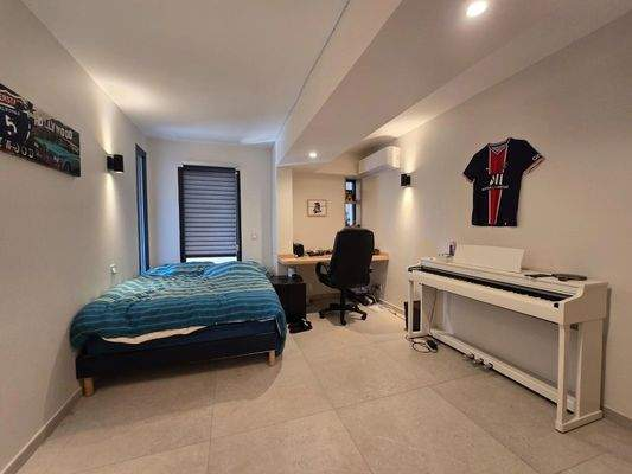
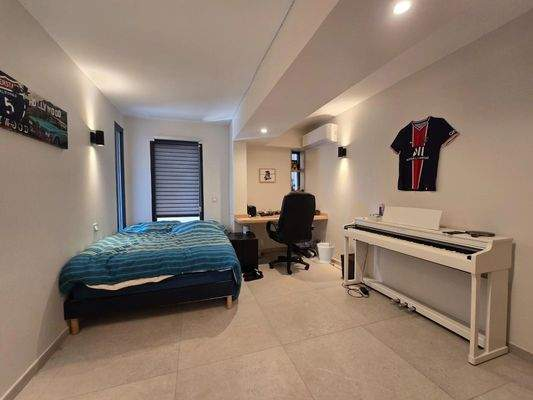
+ wastebasket [316,242,335,264]
